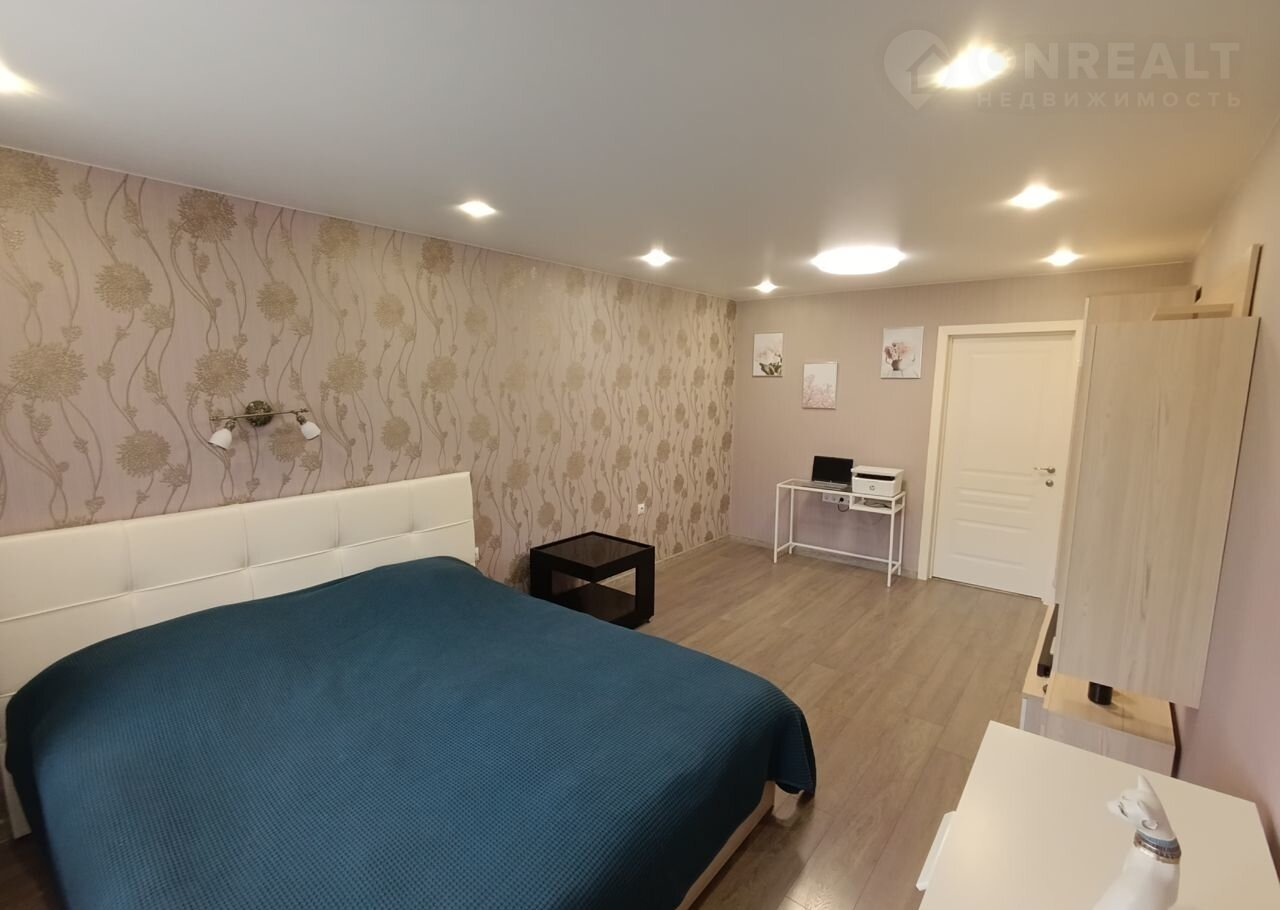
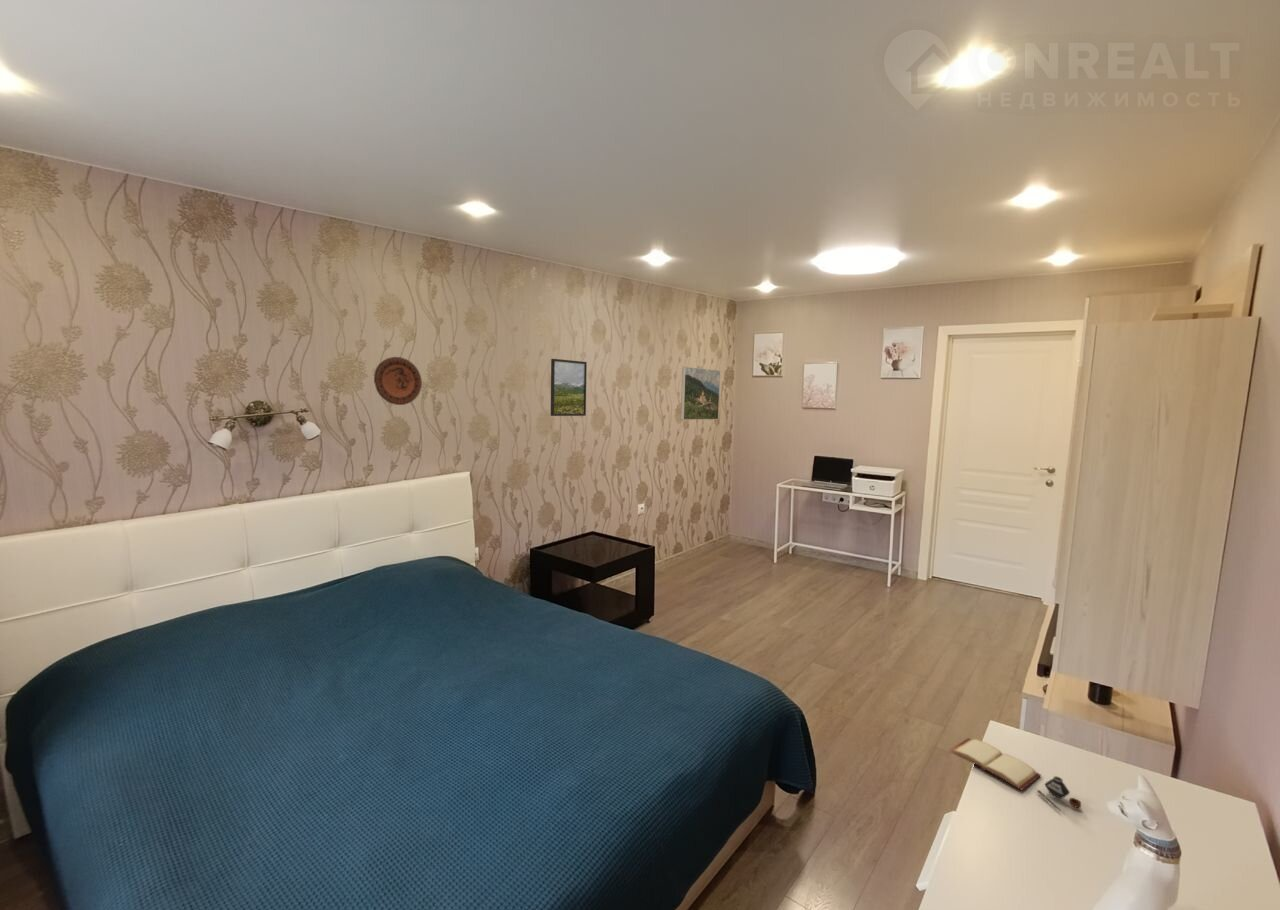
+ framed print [680,366,721,421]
+ decorative plate [373,356,423,406]
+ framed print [550,358,588,417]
+ book [948,737,1082,812]
